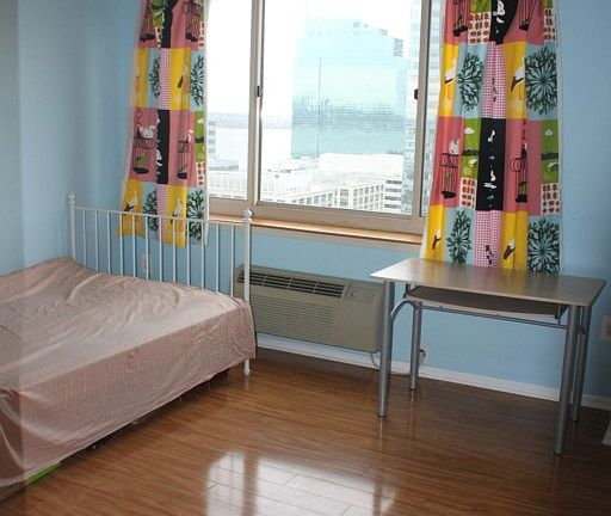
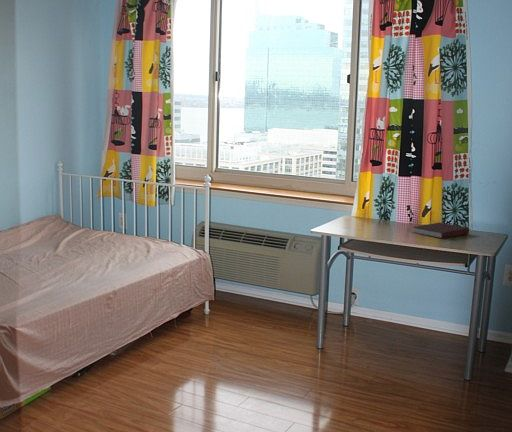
+ notebook [411,222,470,240]
